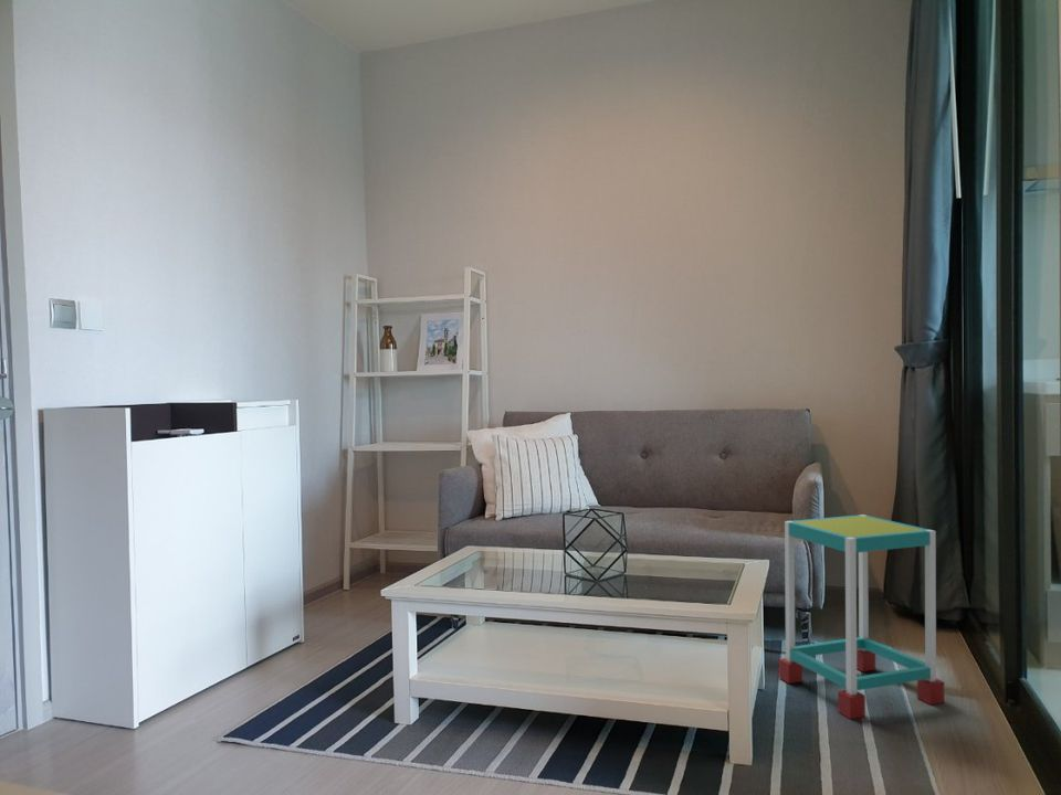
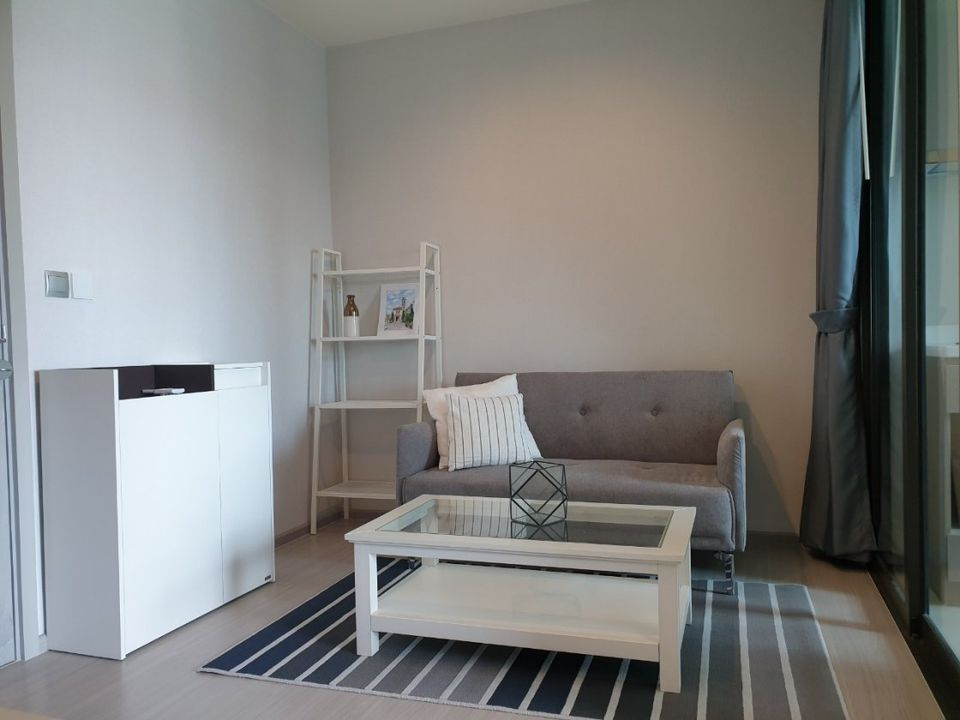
- side table [778,513,945,720]
